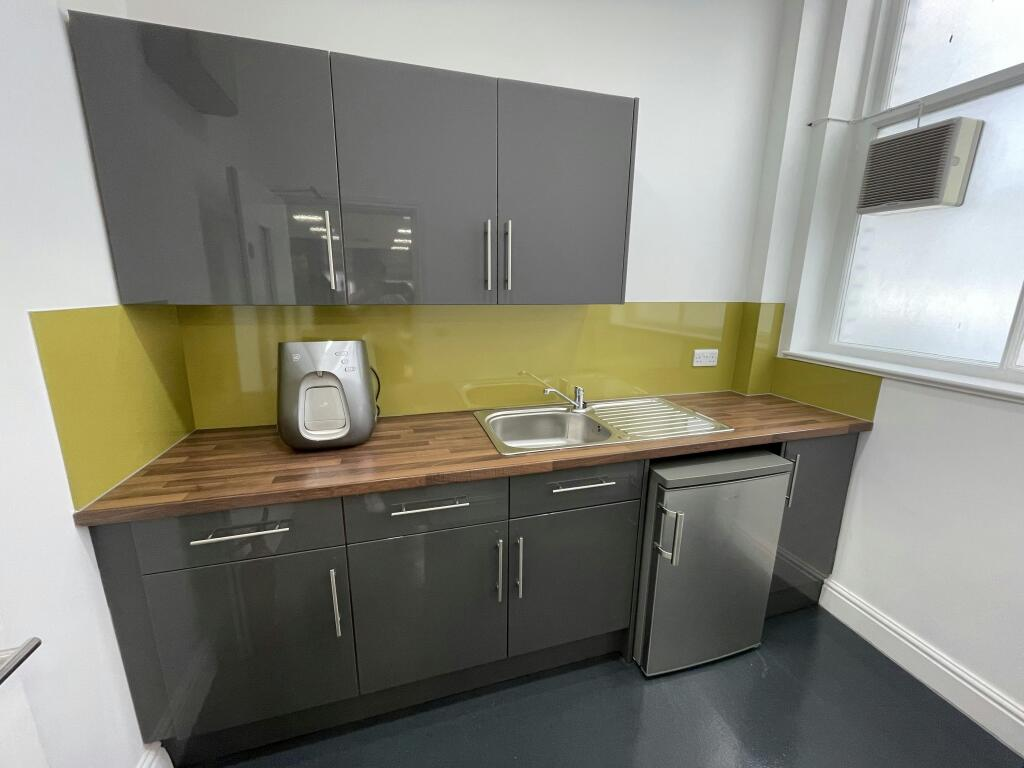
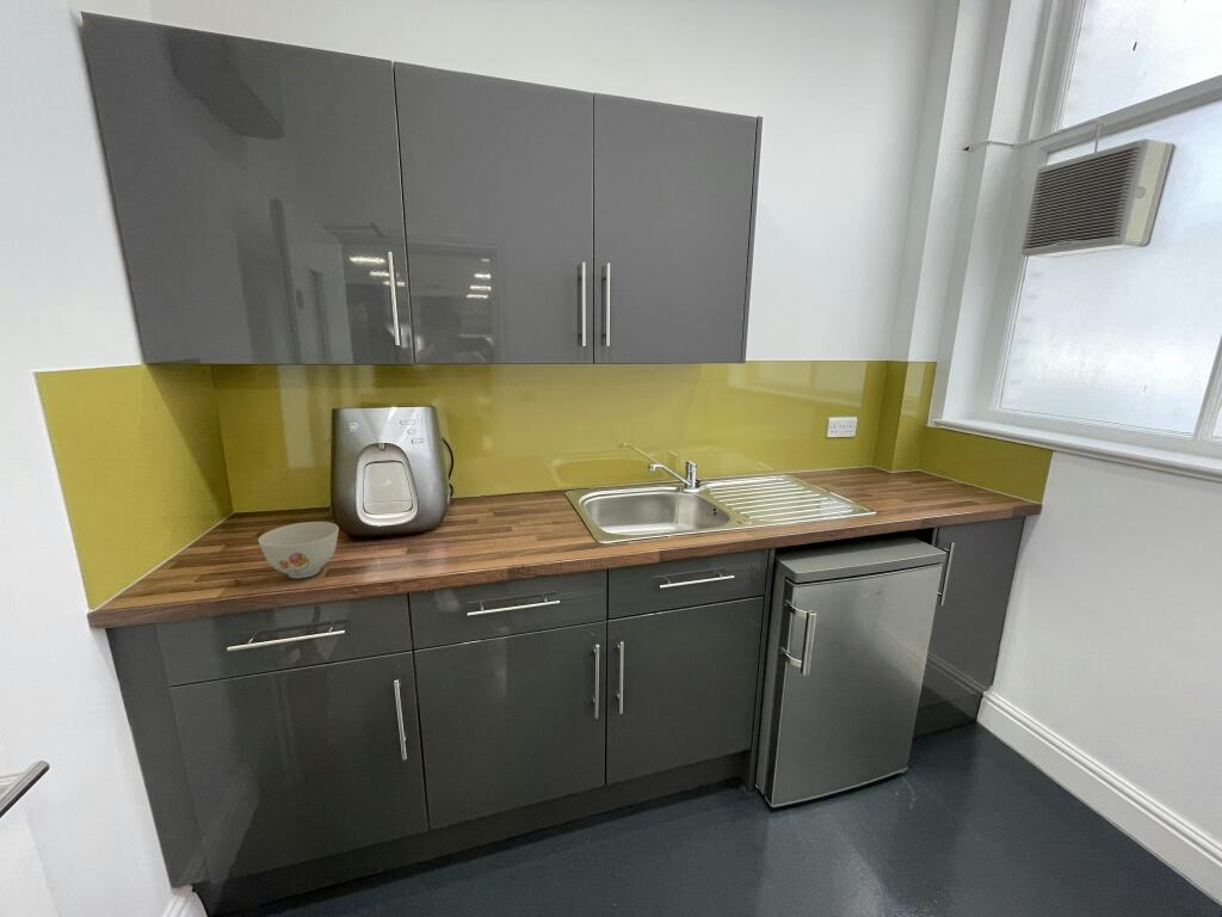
+ bowl [258,521,340,579]
